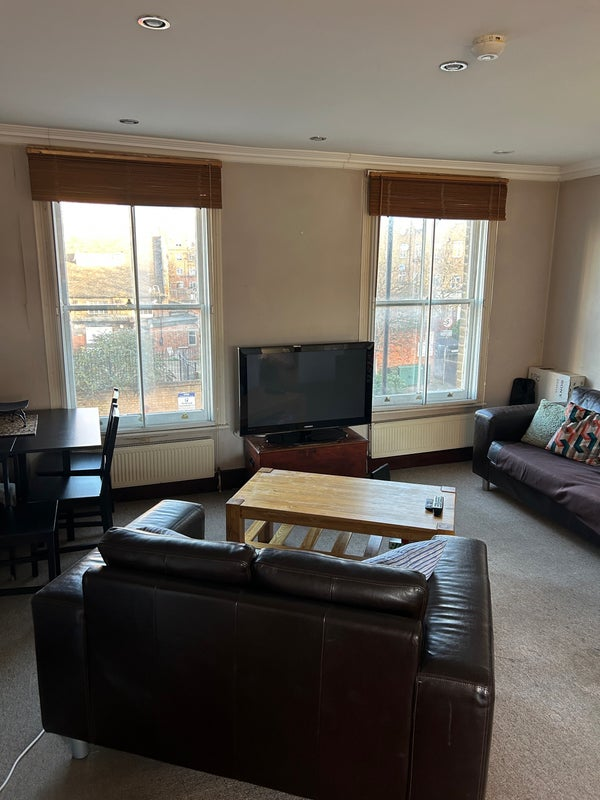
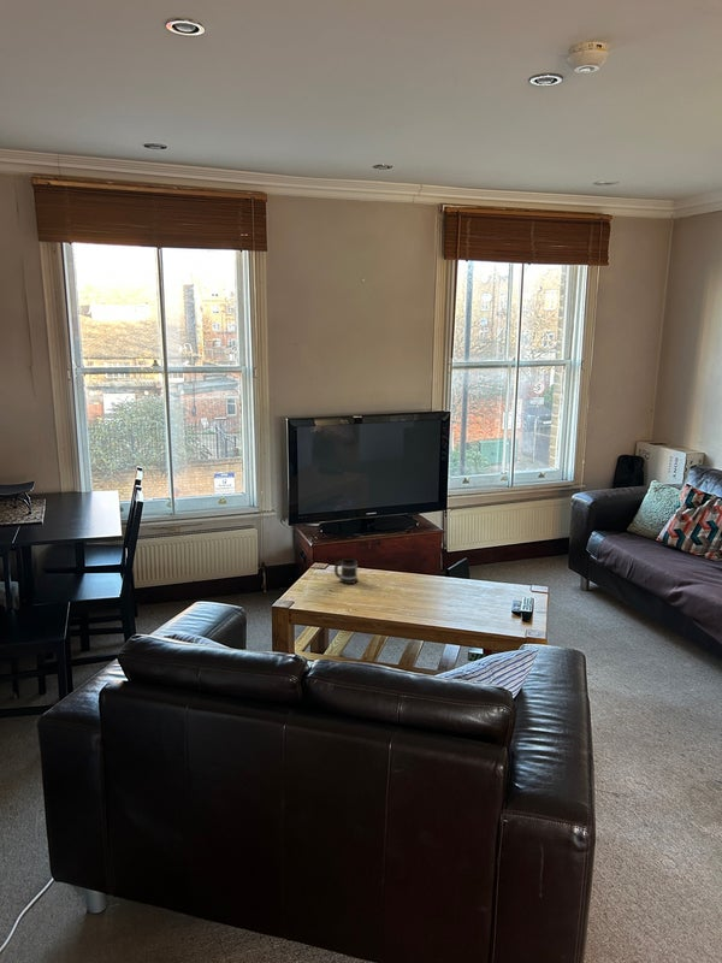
+ mug [333,557,359,585]
